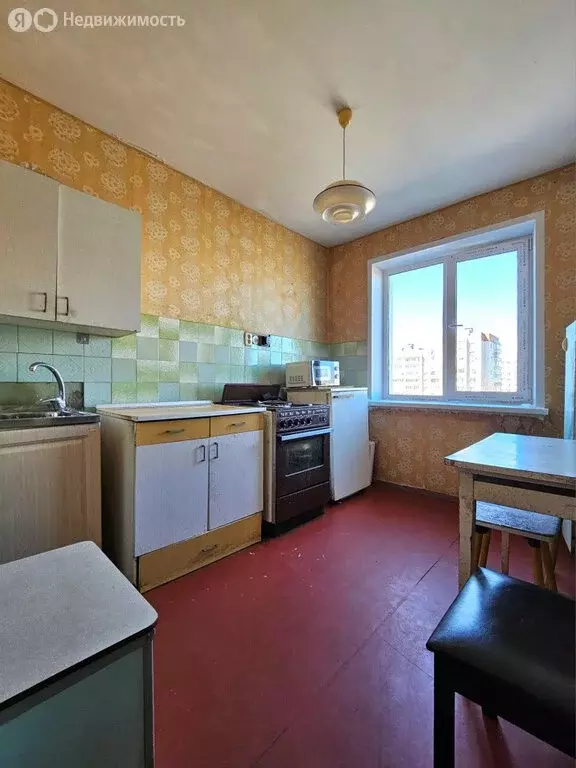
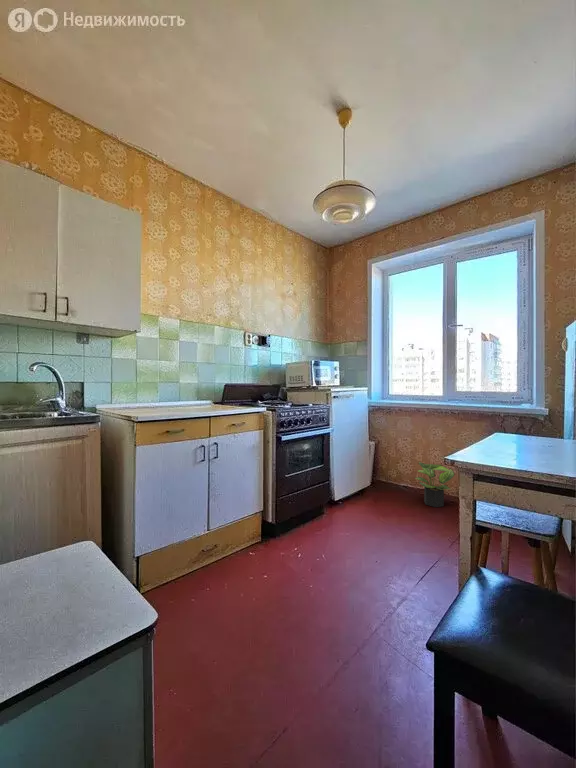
+ potted plant [414,461,455,508]
